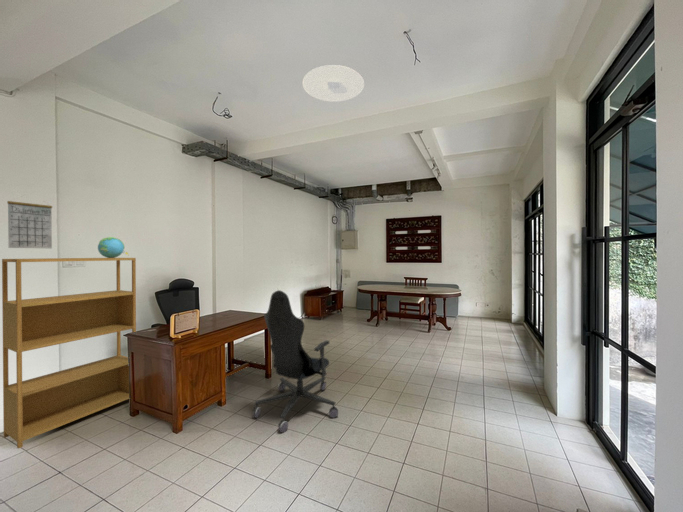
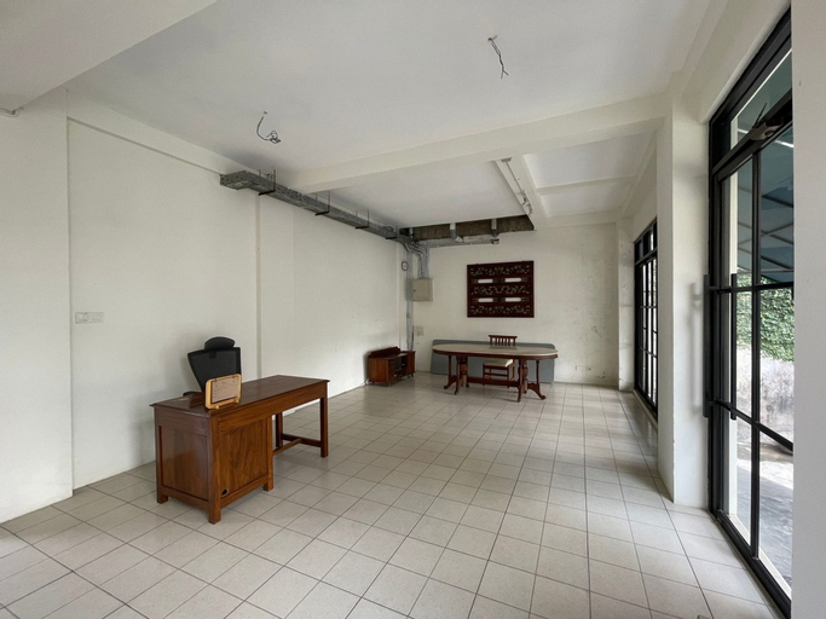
- calendar [6,194,53,249]
- ceiling light [302,64,365,103]
- office chair [252,289,339,434]
- globe [97,236,130,258]
- bookshelf [1,257,137,450]
